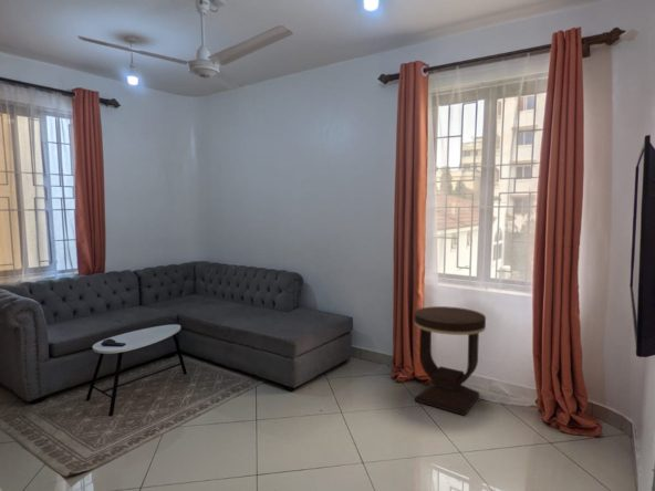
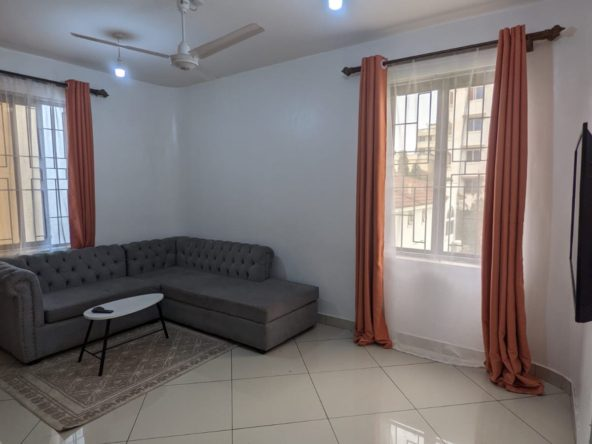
- side table [414,305,487,417]
